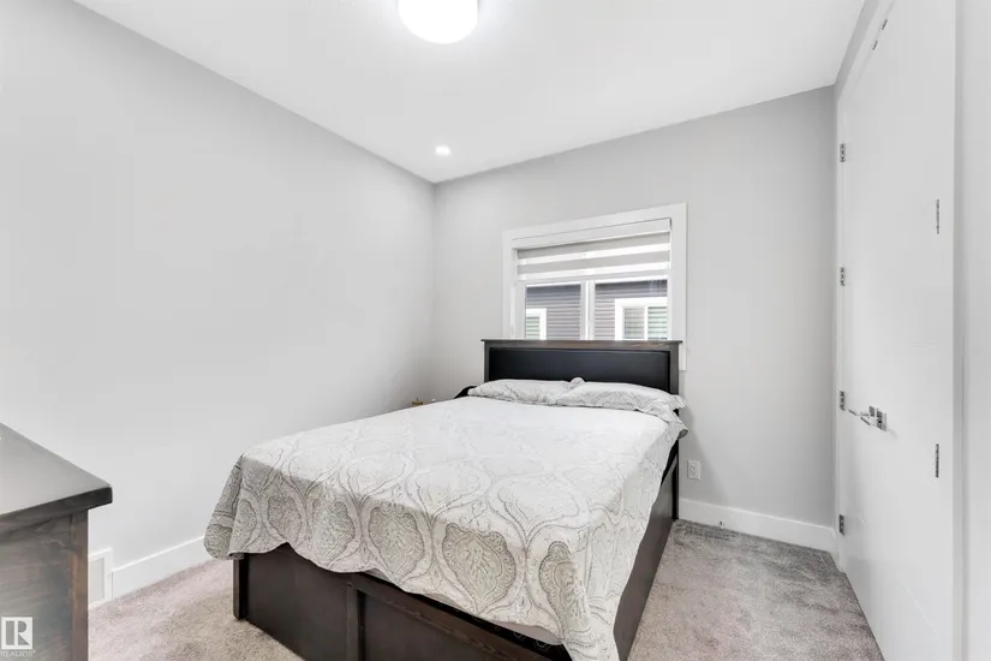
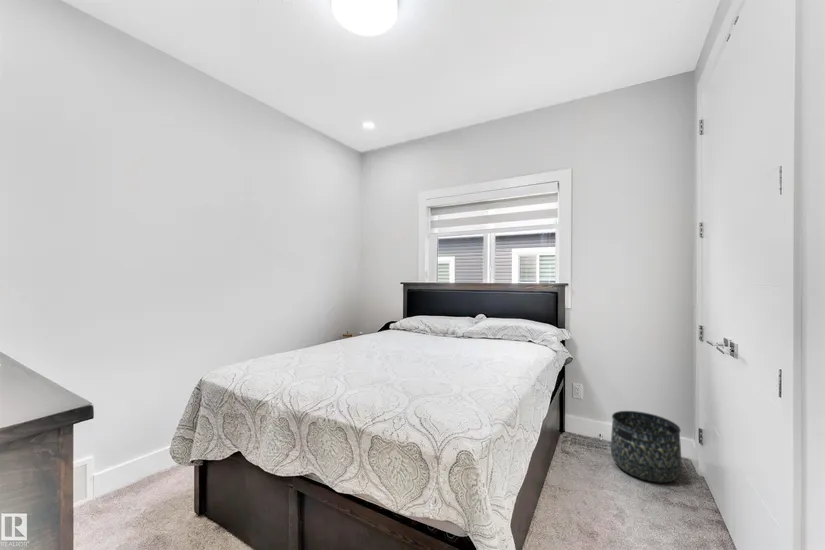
+ basket [610,410,682,483]
